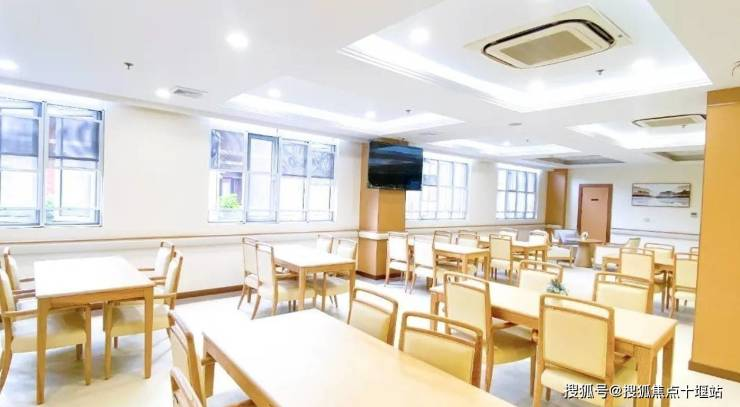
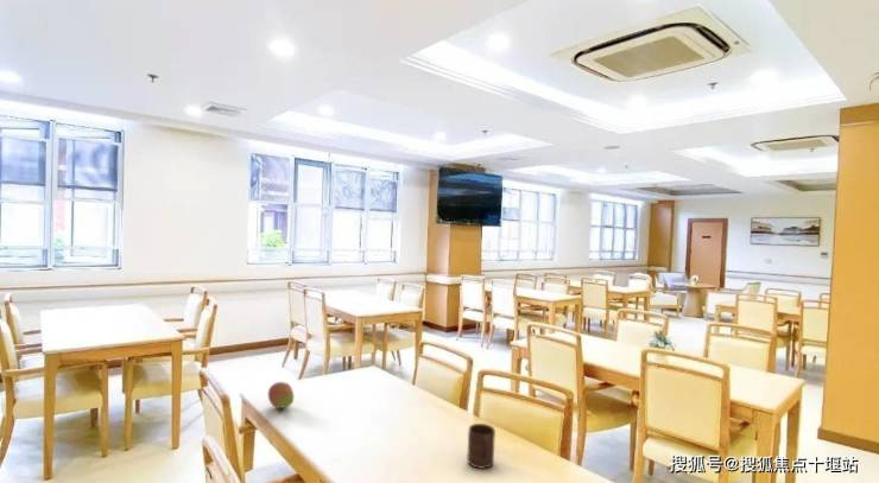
+ cup [466,422,497,470]
+ fruit [267,381,295,409]
